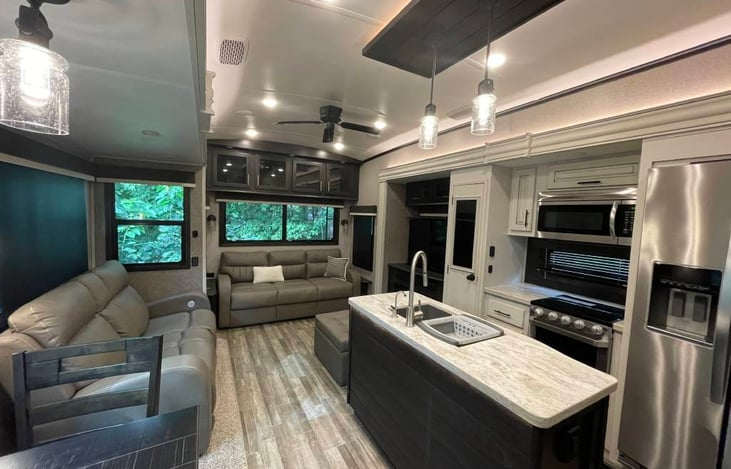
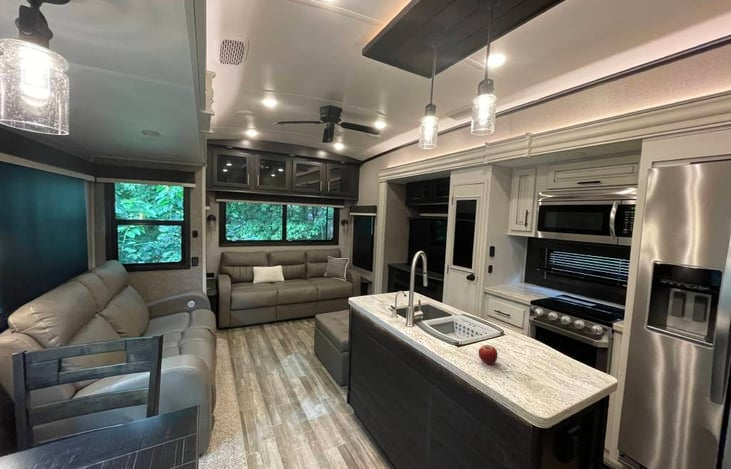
+ fruit [477,344,499,365]
